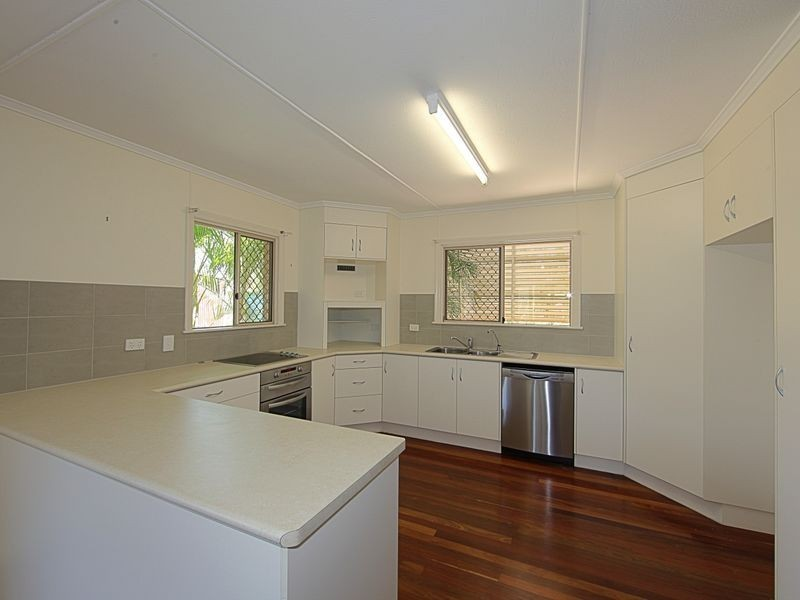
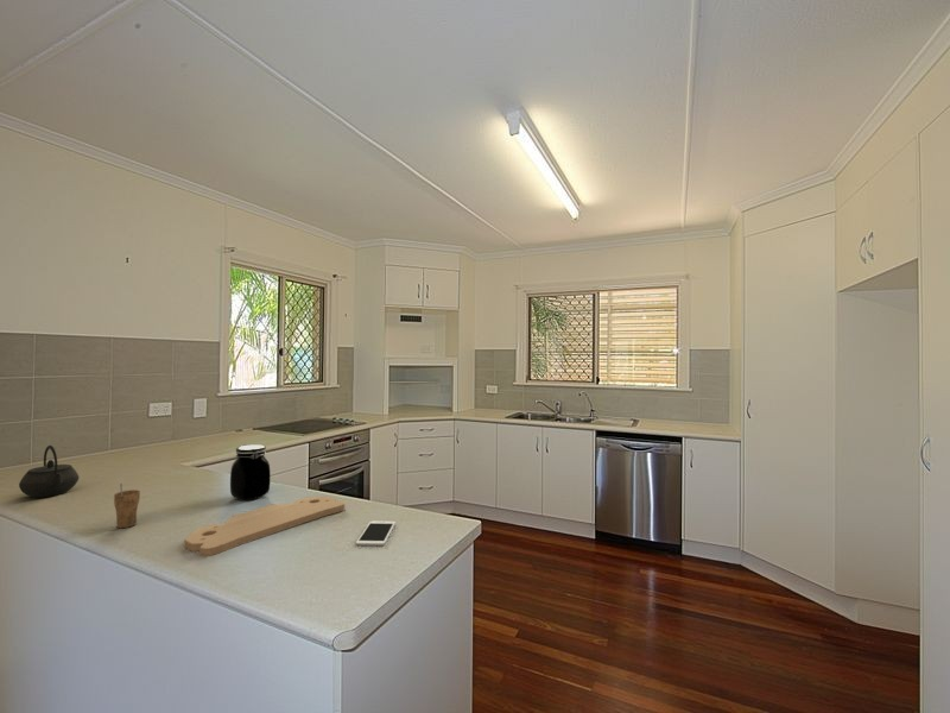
+ cup [113,482,141,529]
+ kettle [18,444,80,499]
+ cell phone [355,519,397,547]
+ jar [229,443,272,501]
+ cutting board [184,496,346,557]
